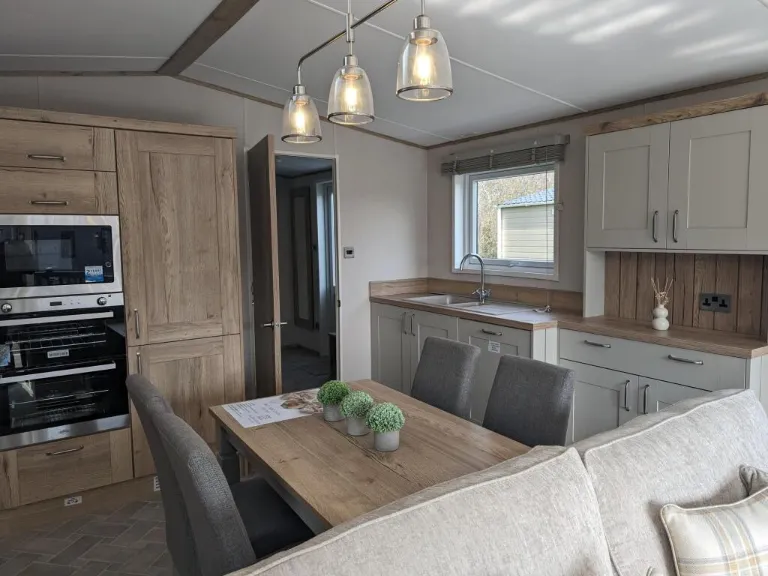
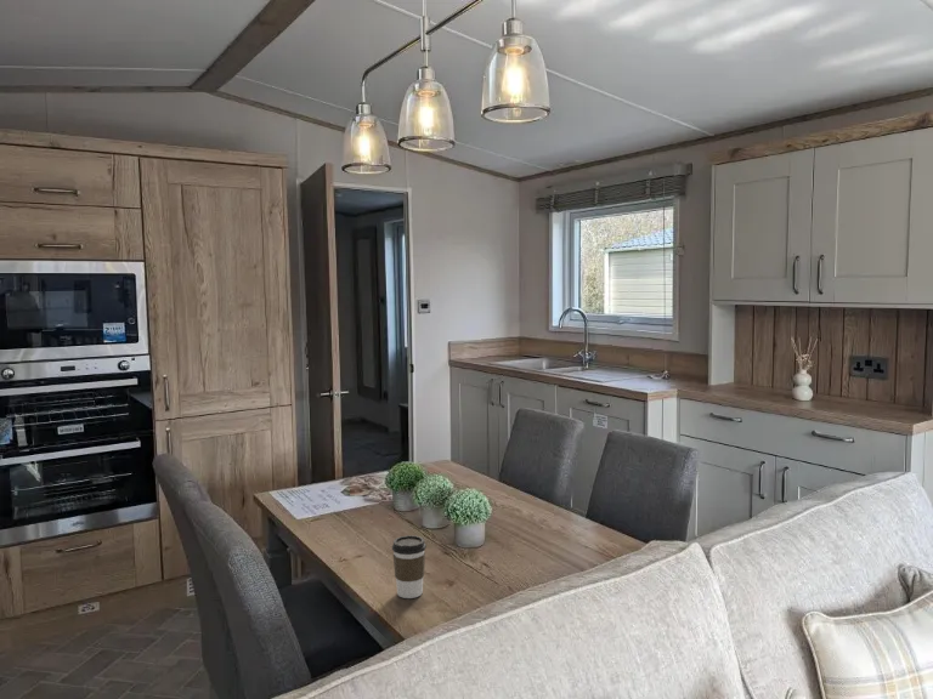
+ coffee cup [391,534,428,599]
